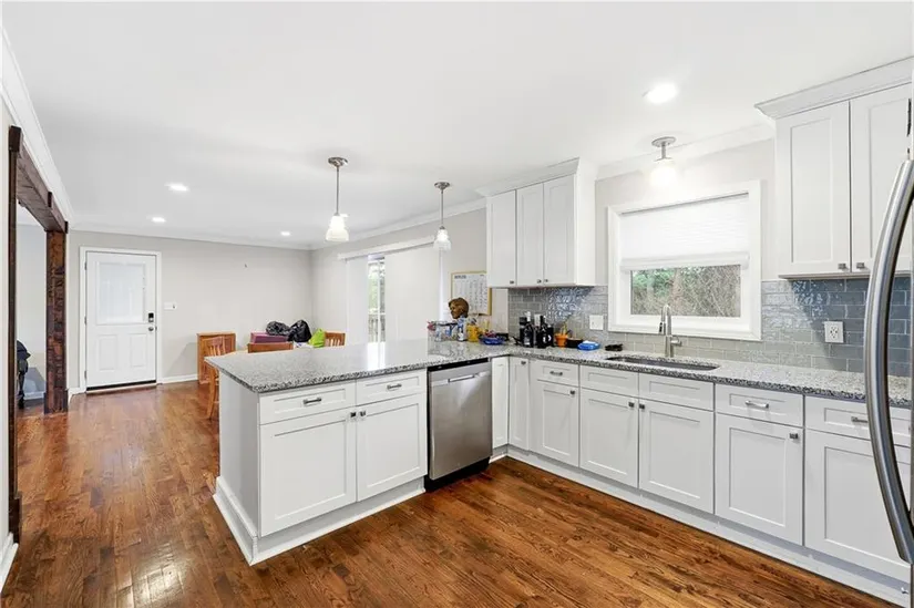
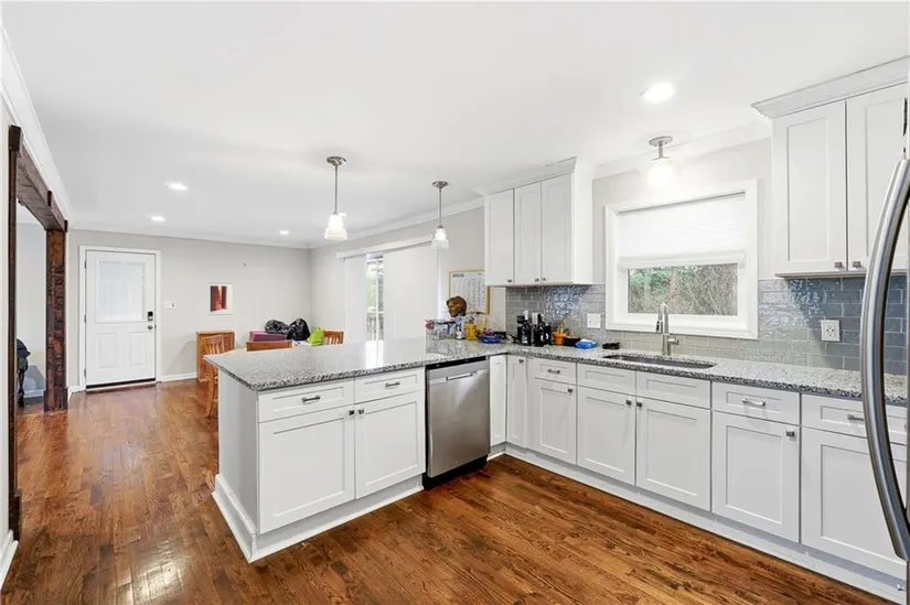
+ wall art [207,282,234,316]
